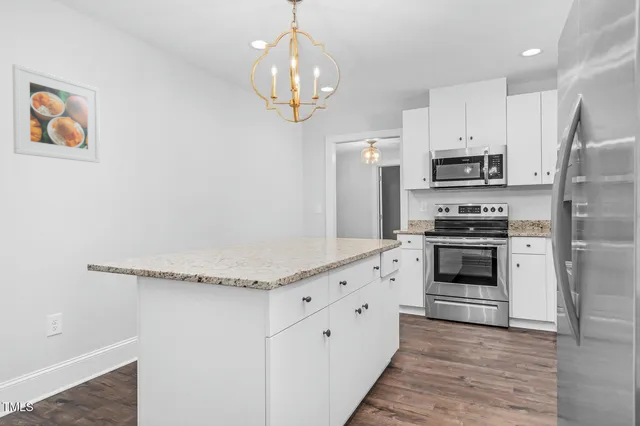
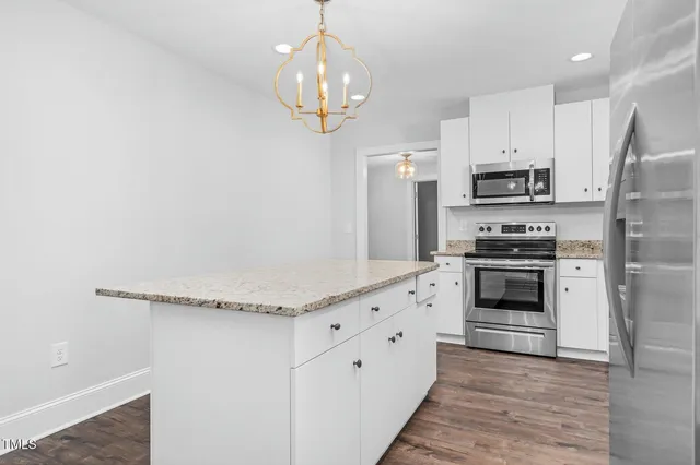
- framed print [11,63,101,164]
